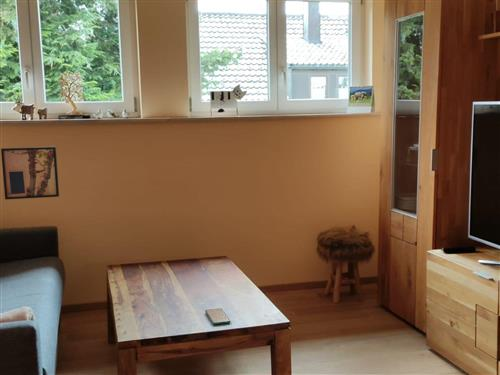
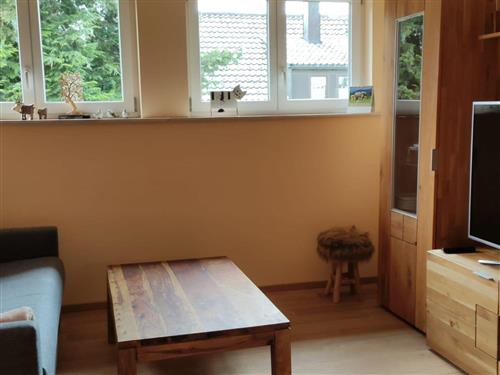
- smartphone [204,307,231,326]
- wall art [0,146,60,201]
